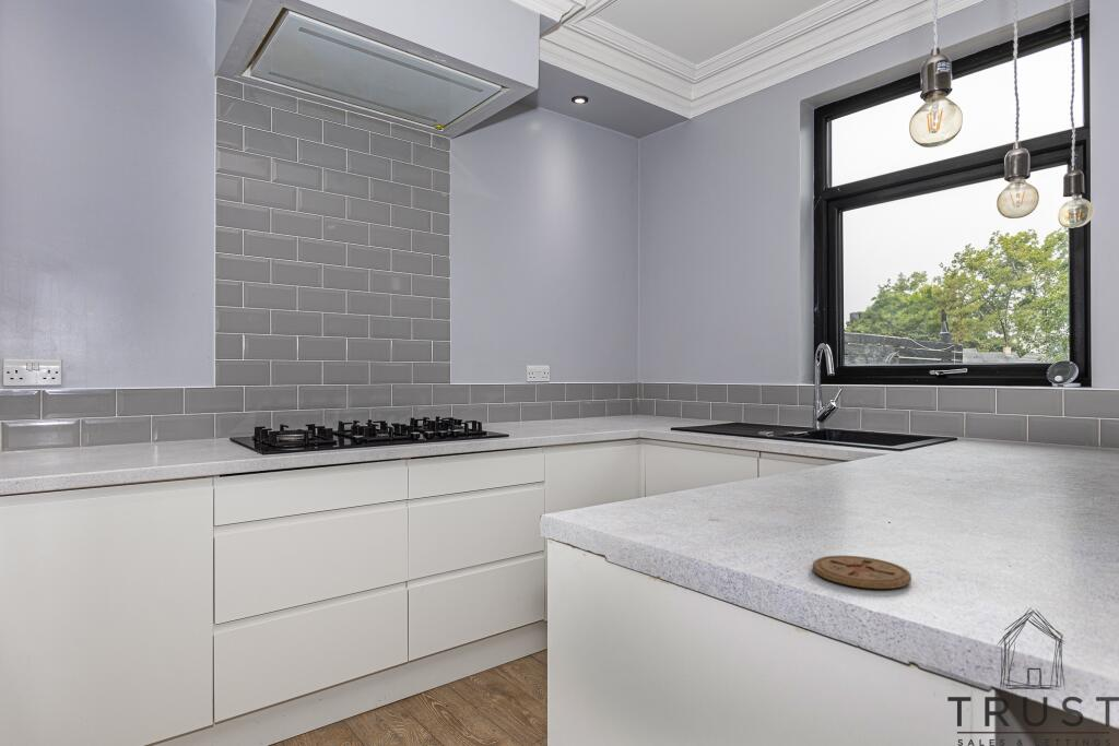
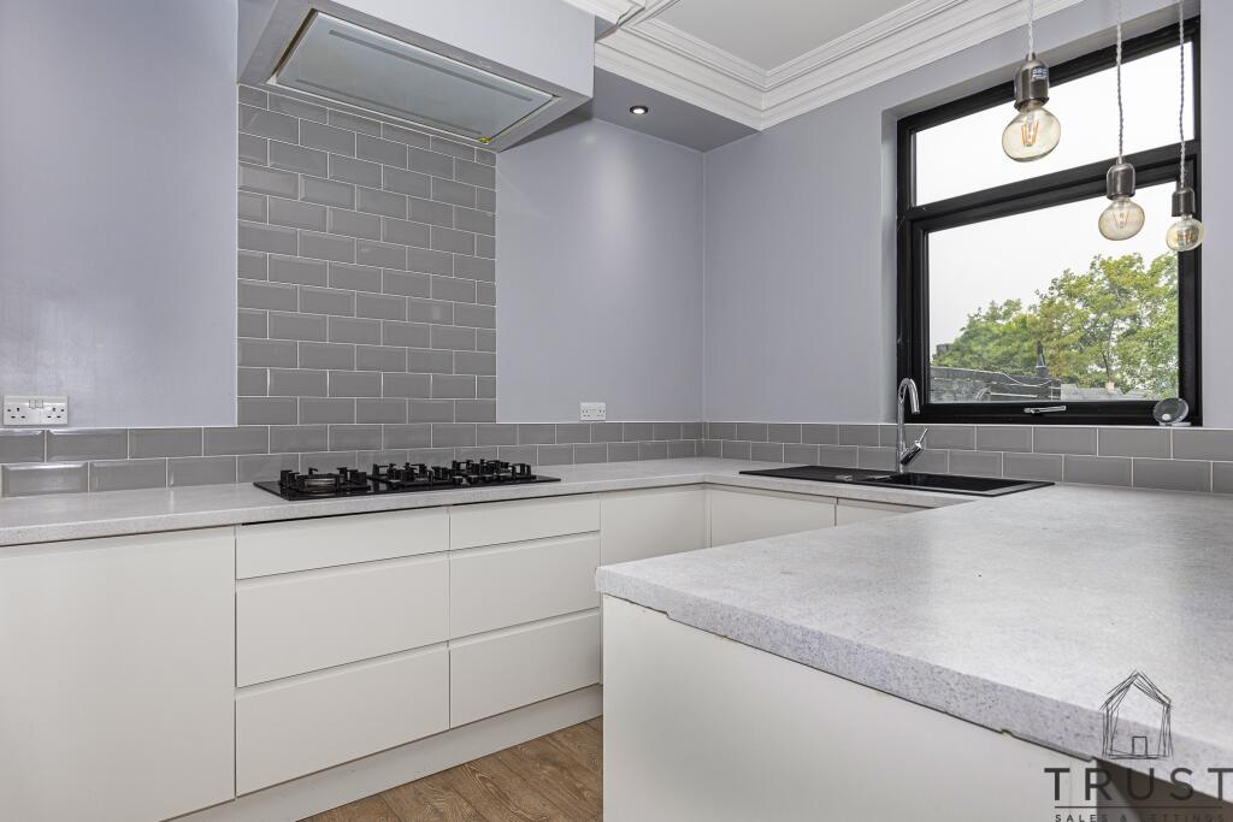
- coaster [812,555,912,590]
